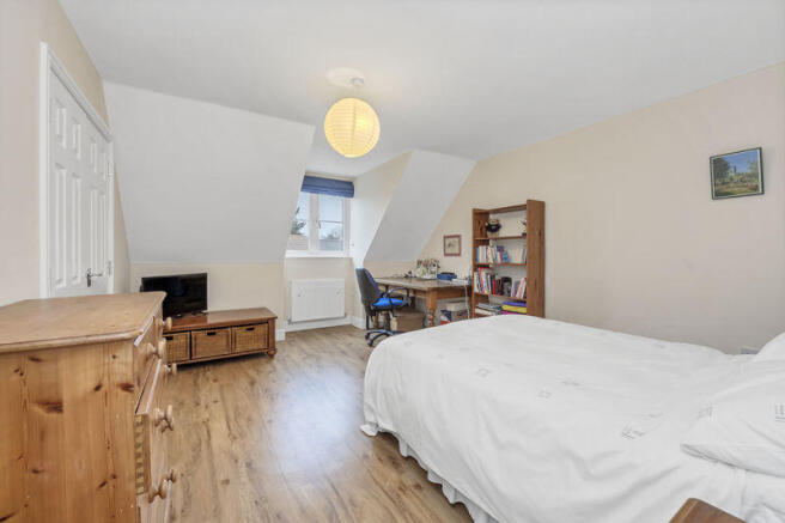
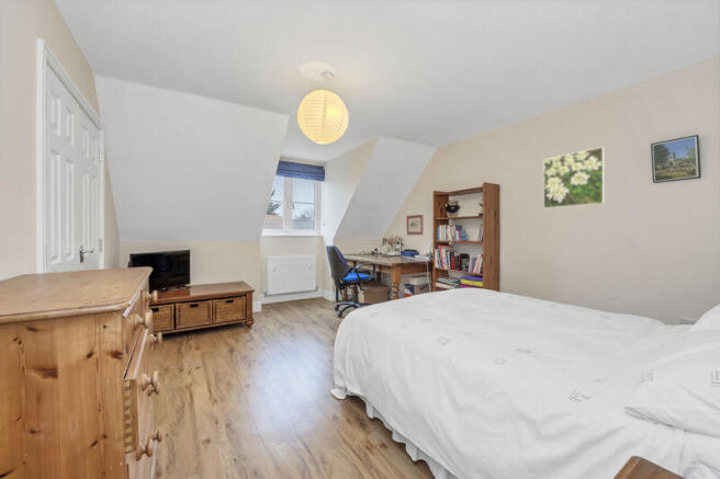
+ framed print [542,146,606,209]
